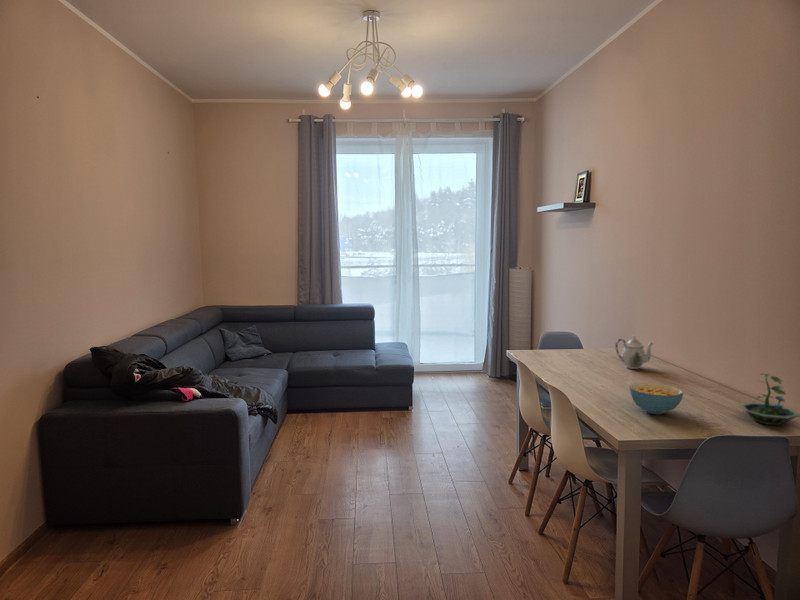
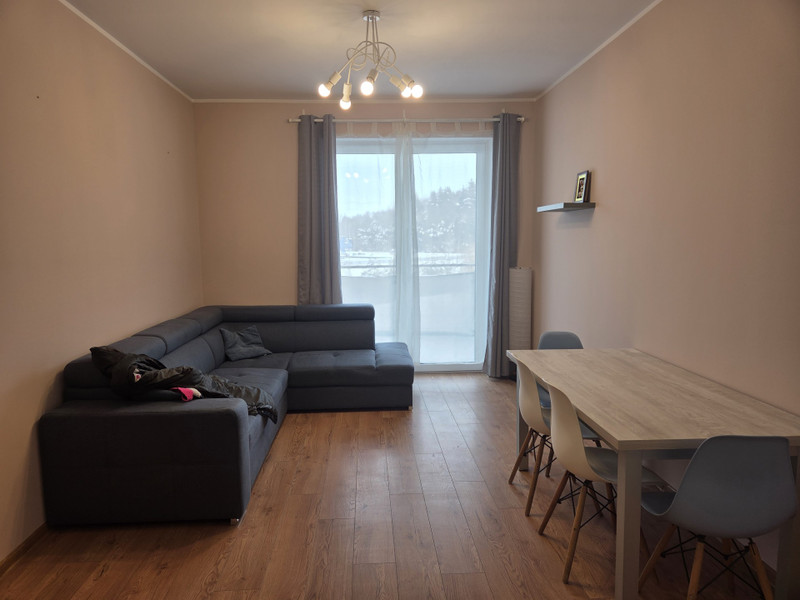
- terrarium [738,373,800,426]
- cereal bowl [628,382,684,415]
- teapot [614,335,654,370]
